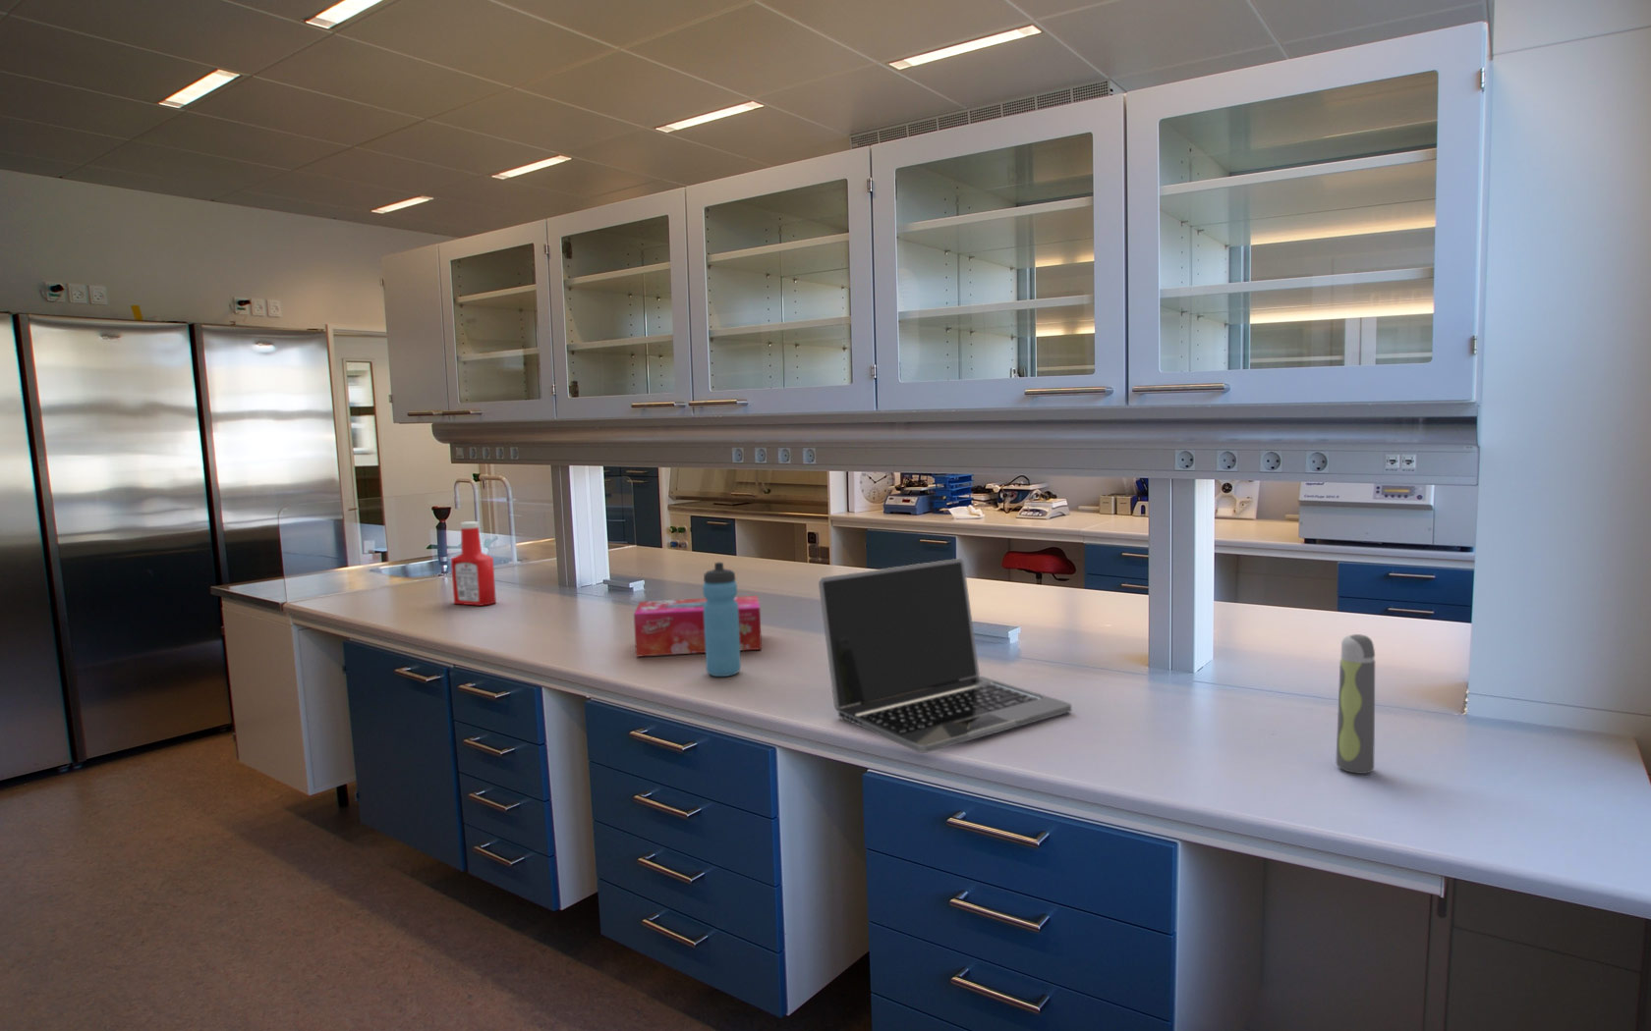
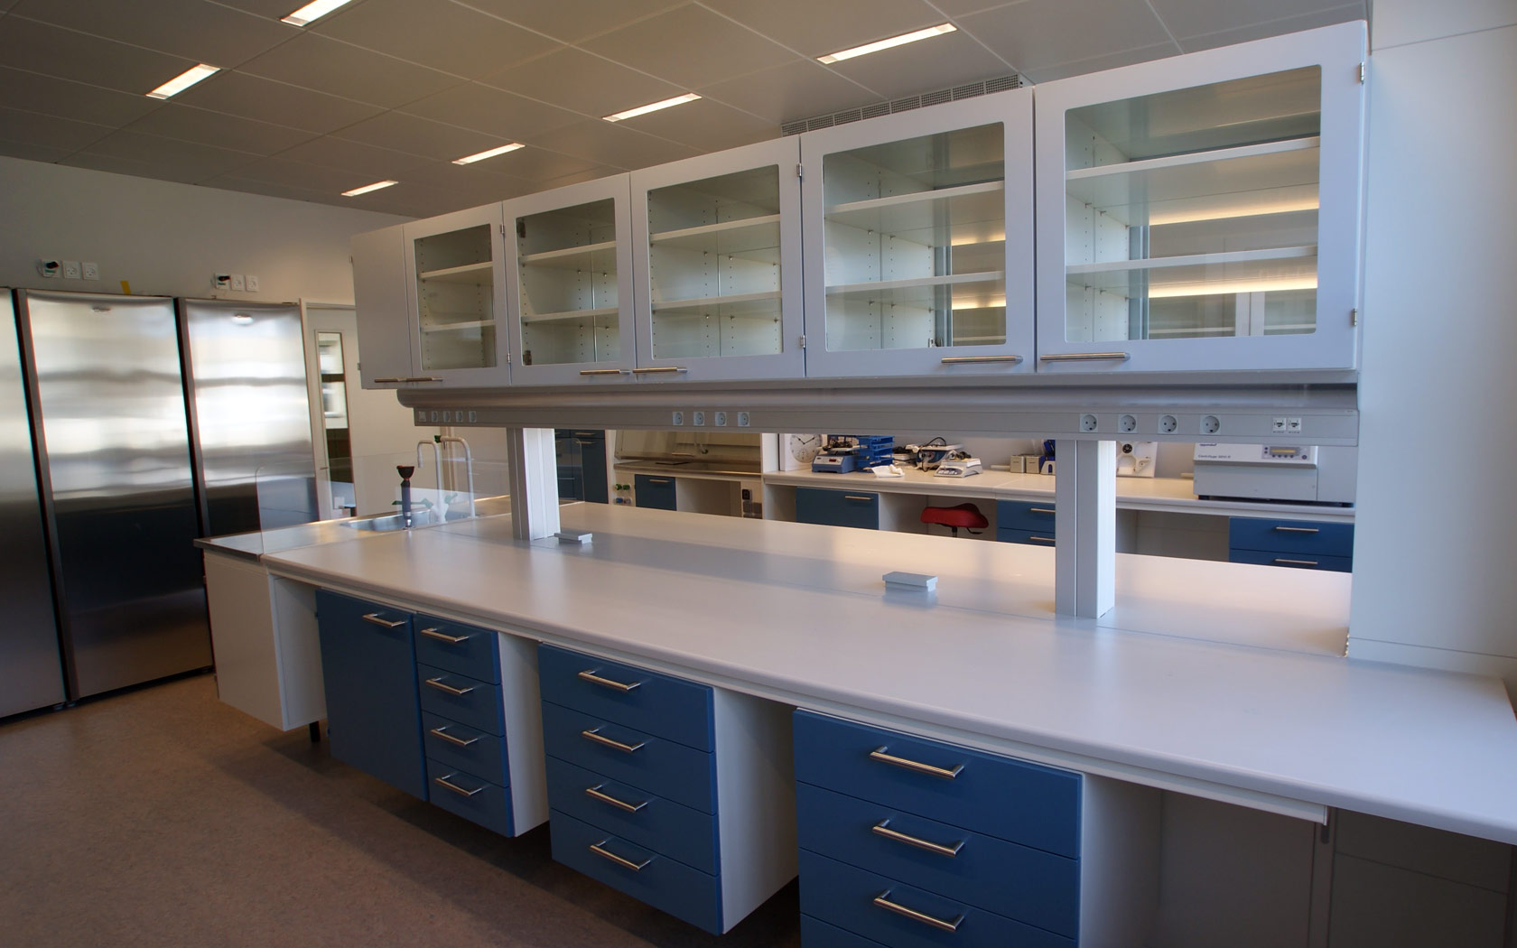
- laptop [818,558,1072,754]
- spray bottle [1335,633,1376,774]
- tissue box [632,595,763,658]
- water bottle [701,562,742,677]
- soap bottle [450,520,497,607]
